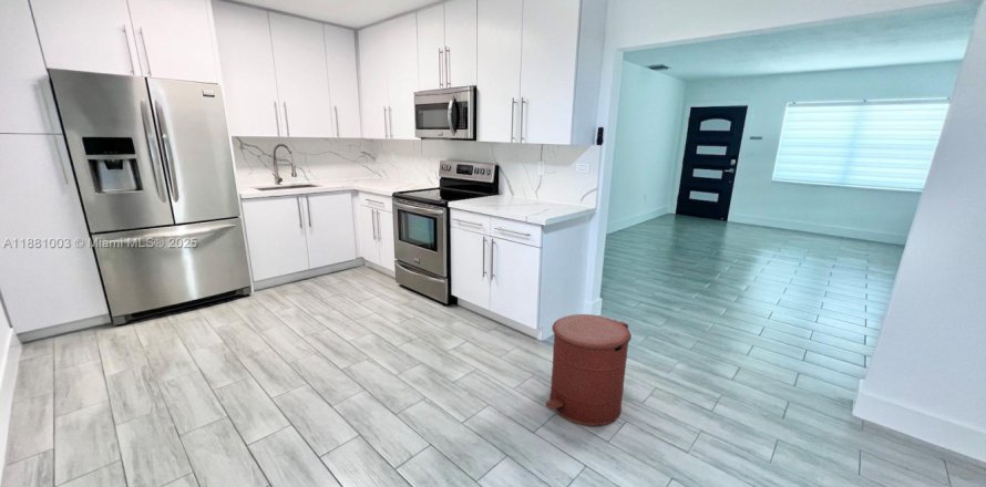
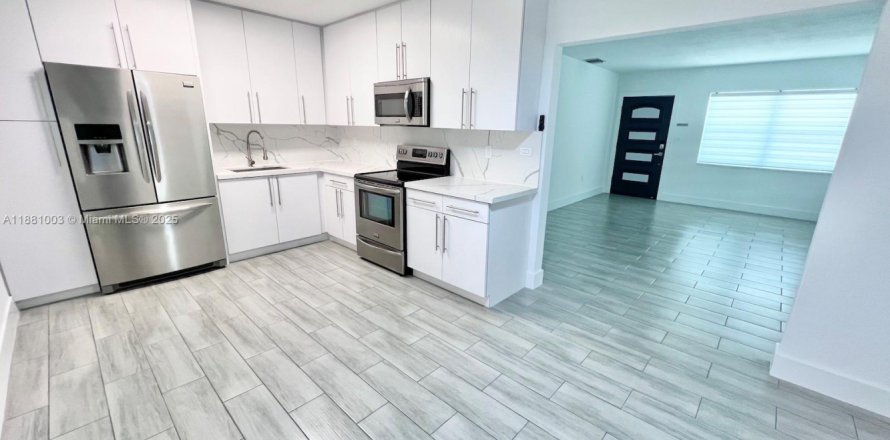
- trash can [544,313,633,427]
